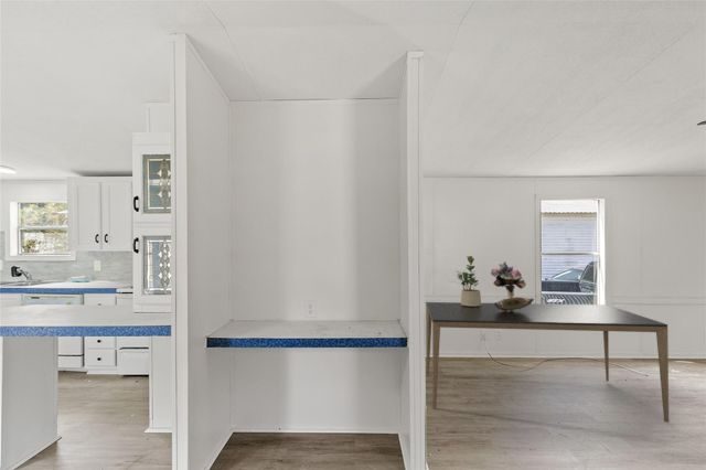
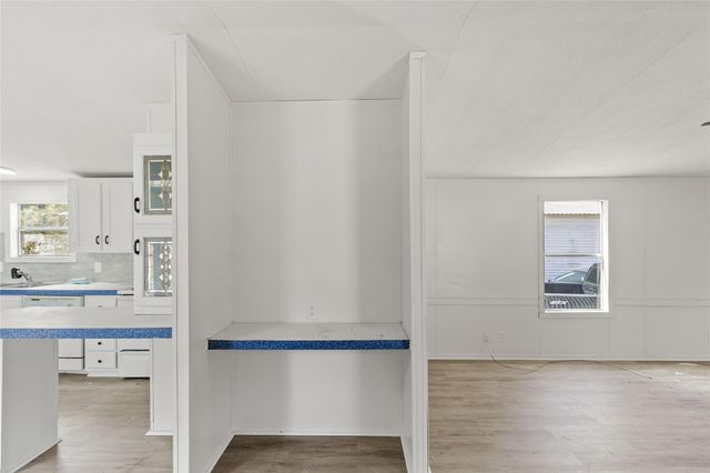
- dining table [425,301,670,424]
- potted plant [457,255,482,307]
- bouquet [490,260,535,311]
